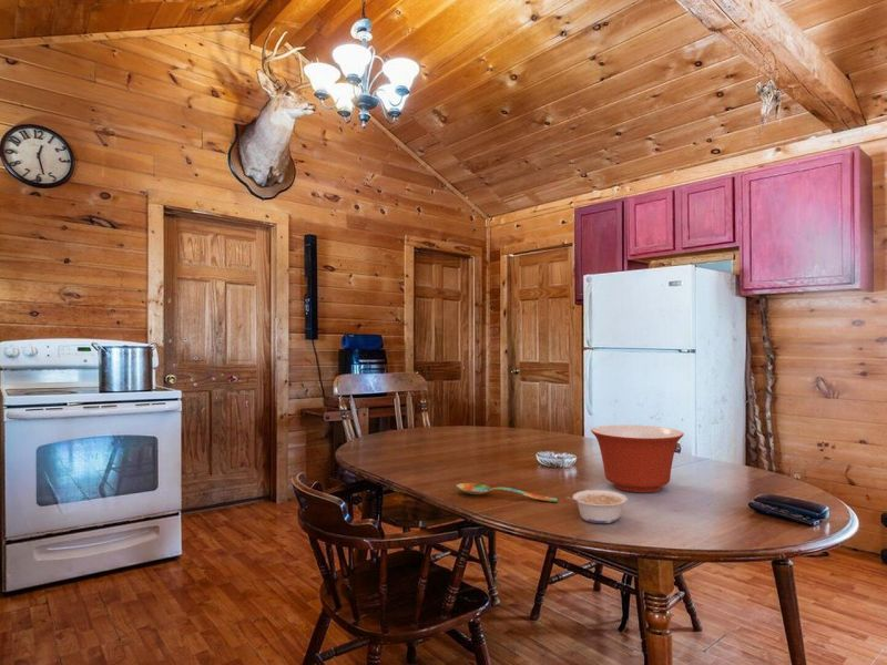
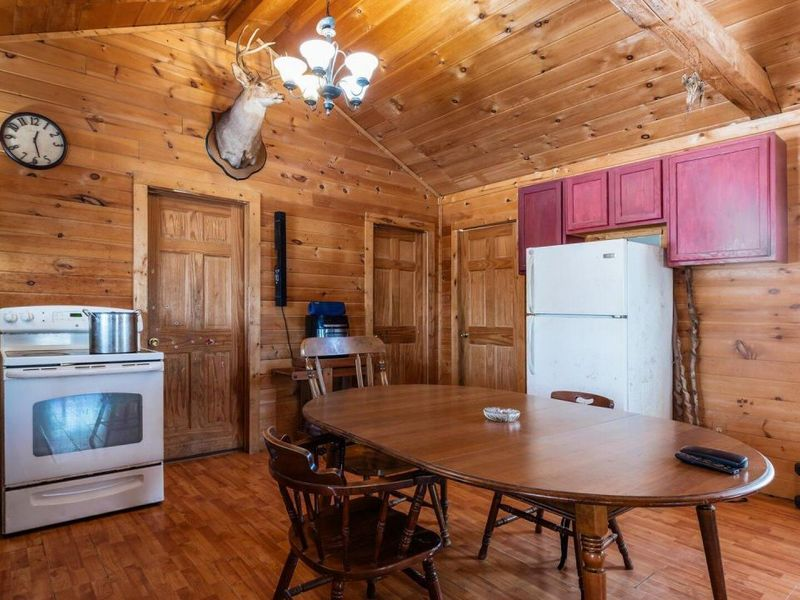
- legume [565,489,629,524]
- mixing bowl [590,423,685,493]
- spoon [455,482,559,503]
